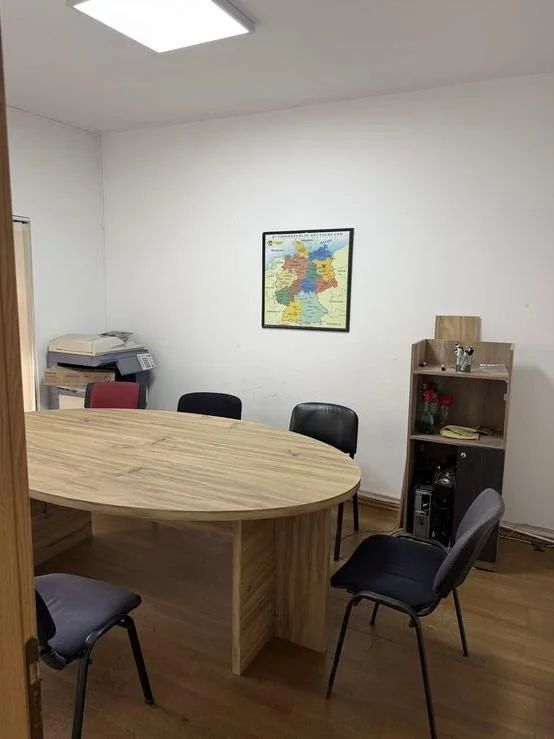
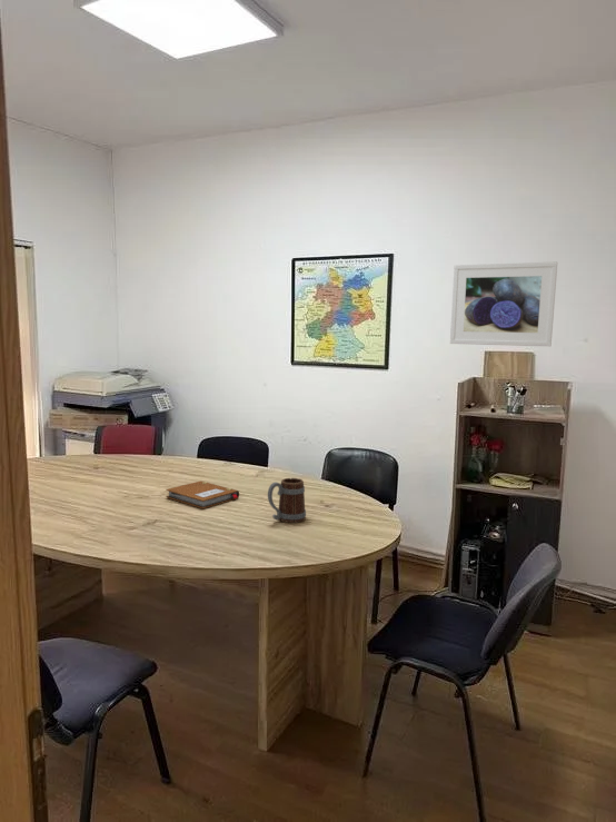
+ notebook [165,479,240,509]
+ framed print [449,260,558,347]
+ mug [267,477,307,524]
